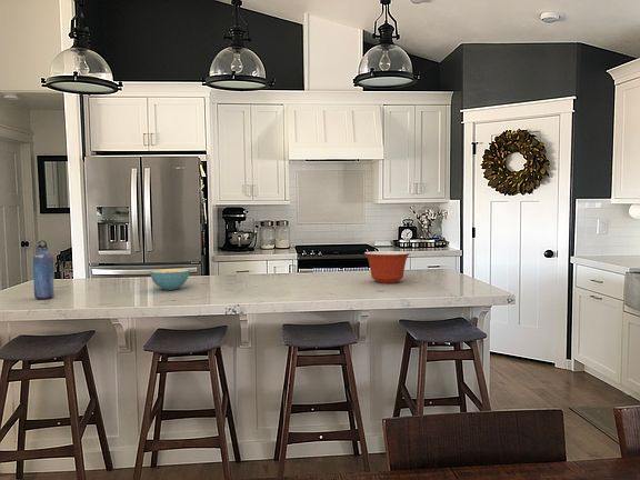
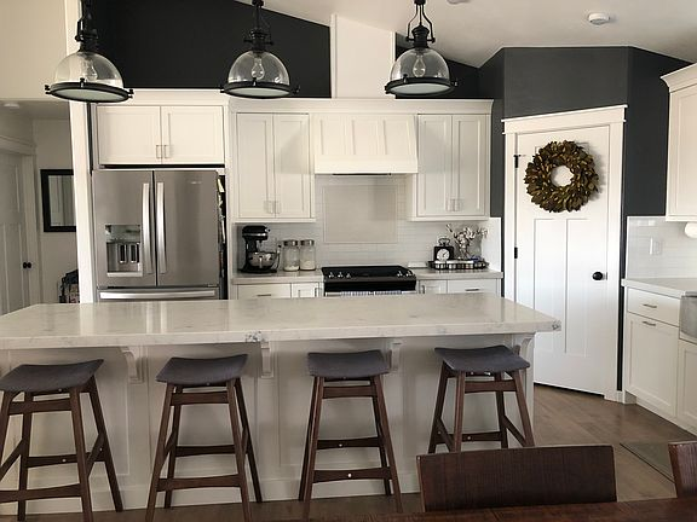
- water bottle [32,239,54,300]
- mixing bowl [363,250,411,284]
- cereal bowl [149,268,191,291]
